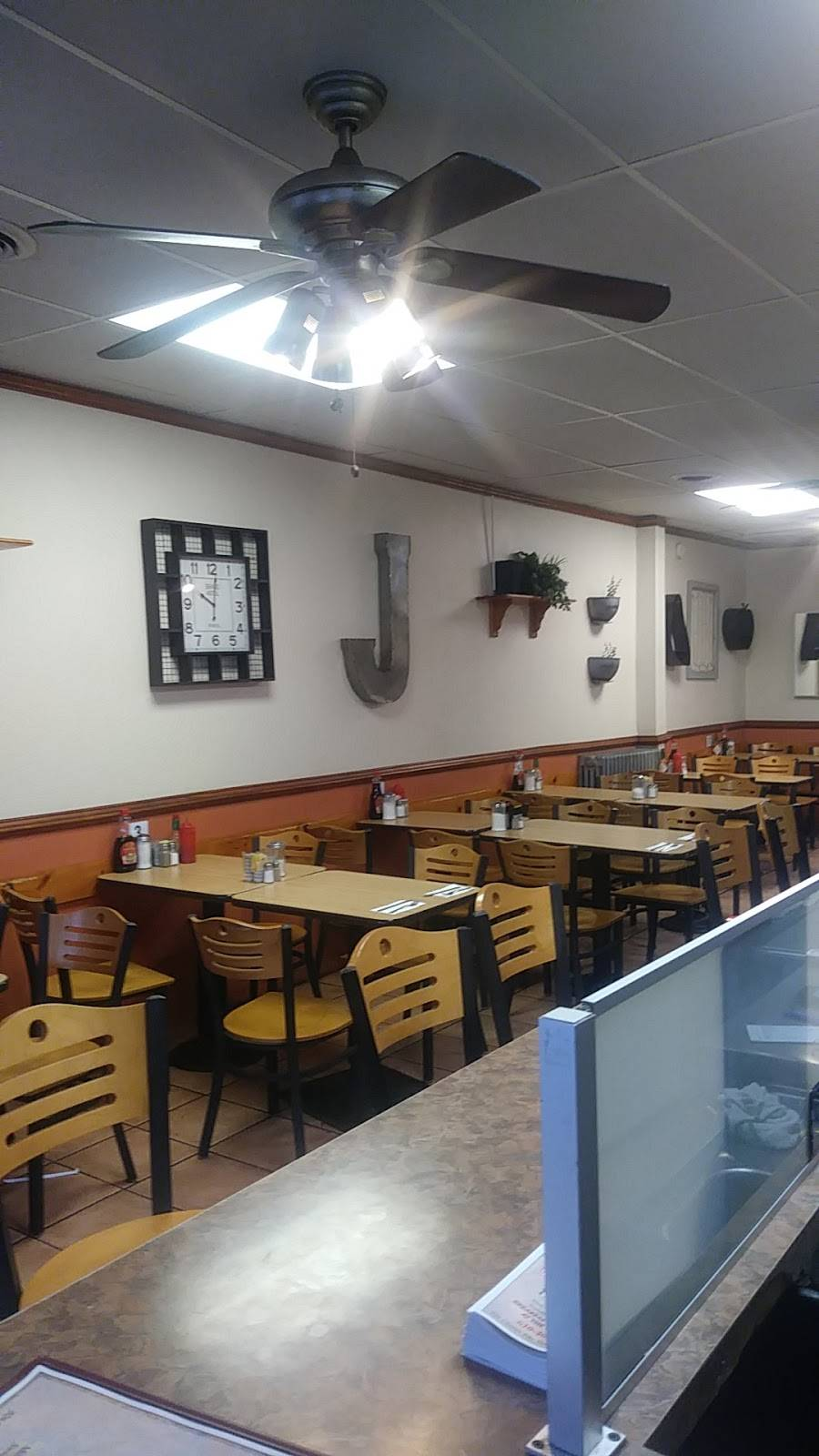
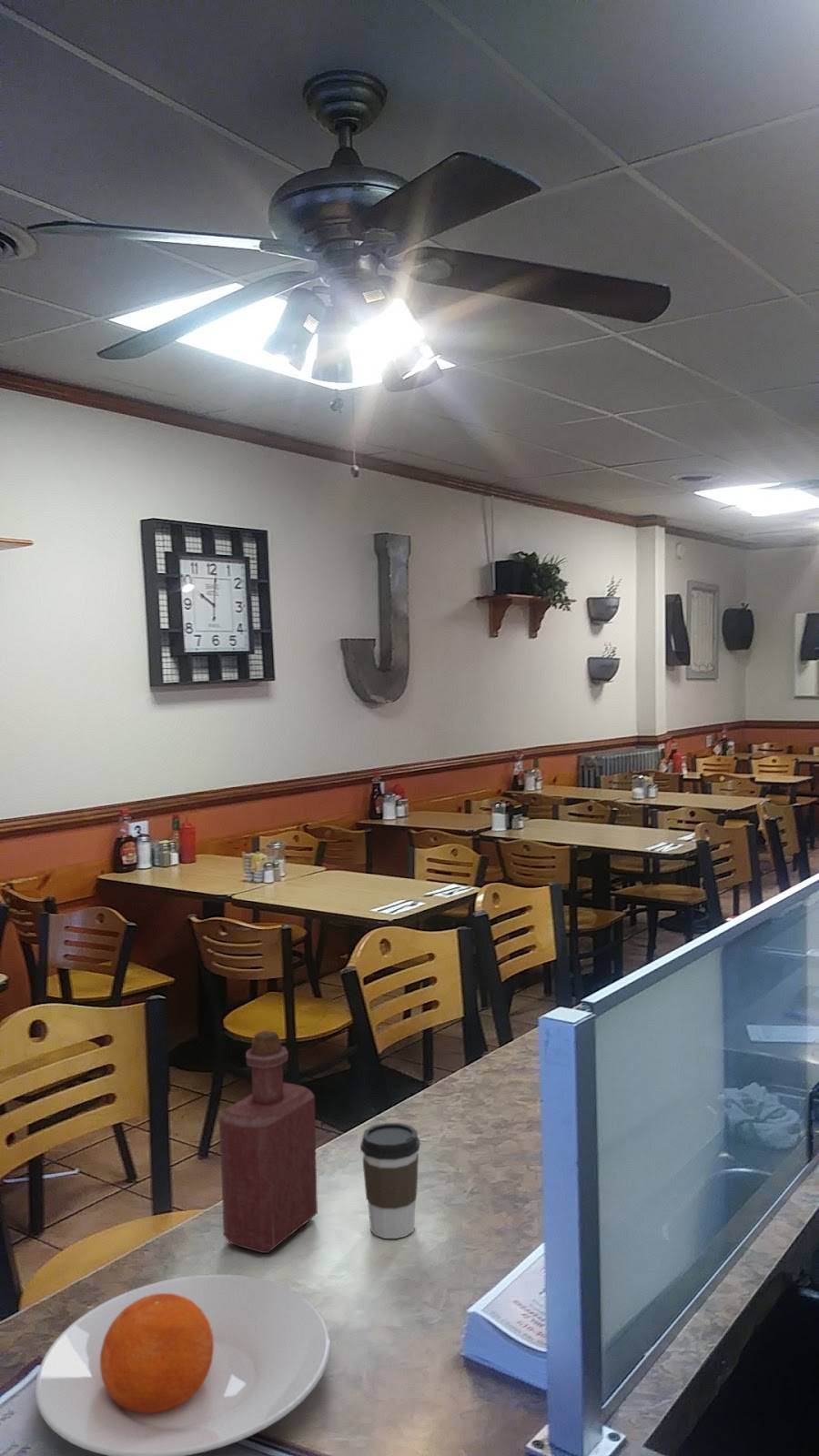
+ coffee cup [359,1122,421,1239]
+ bottle [218,1030,319,1254]
+ plate [34,1273,331,1456]
